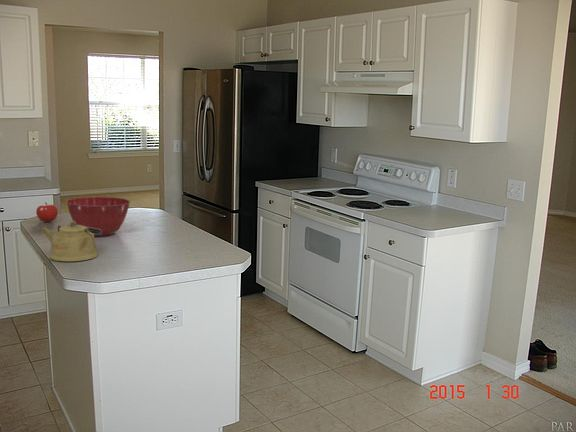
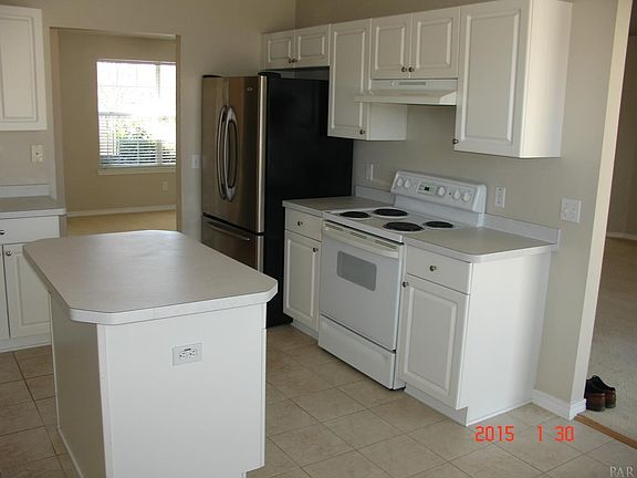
- mixing bowl [65,196,131,237]
- fruit [35,201,59,223]
- kettle [40,220,101,262]
